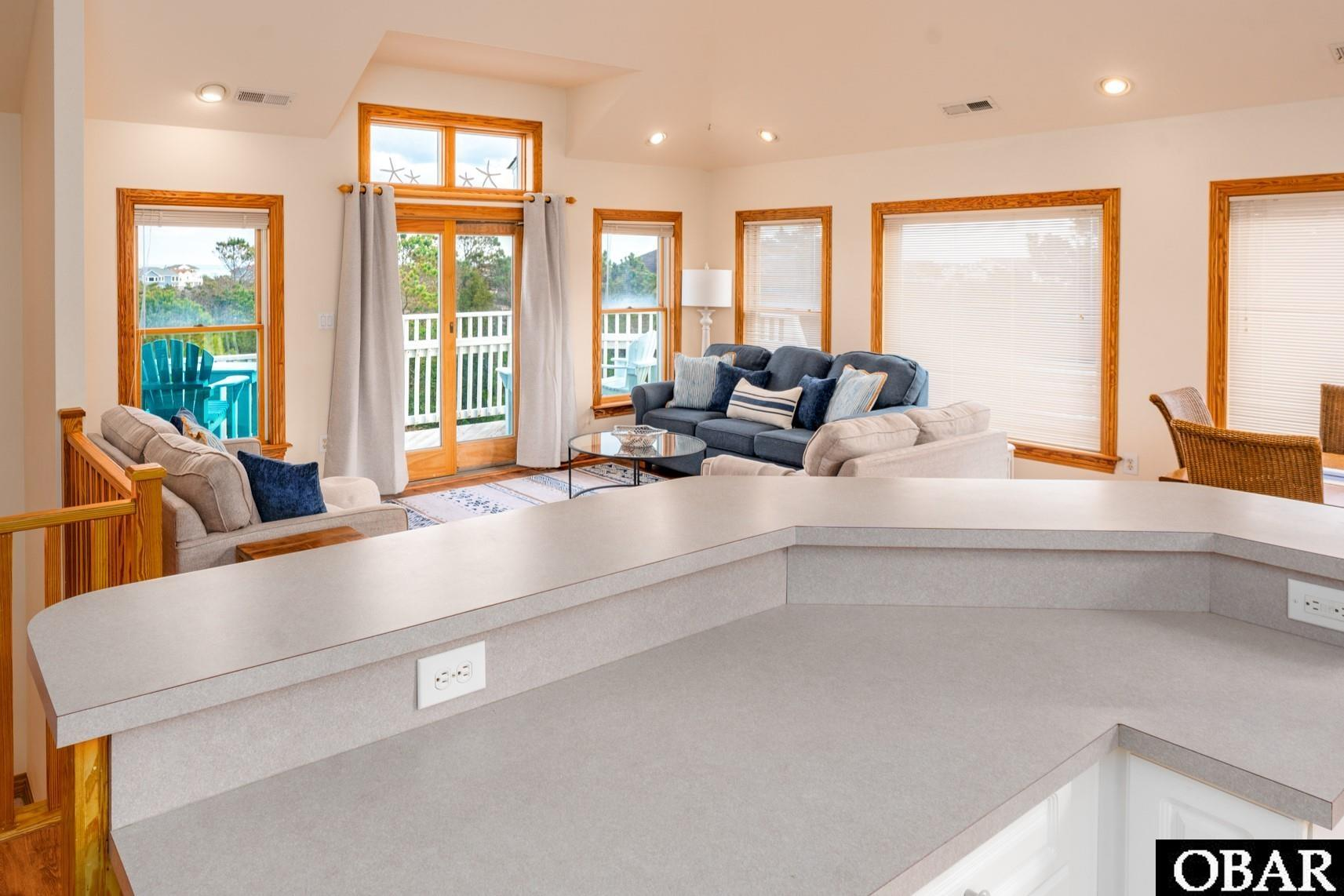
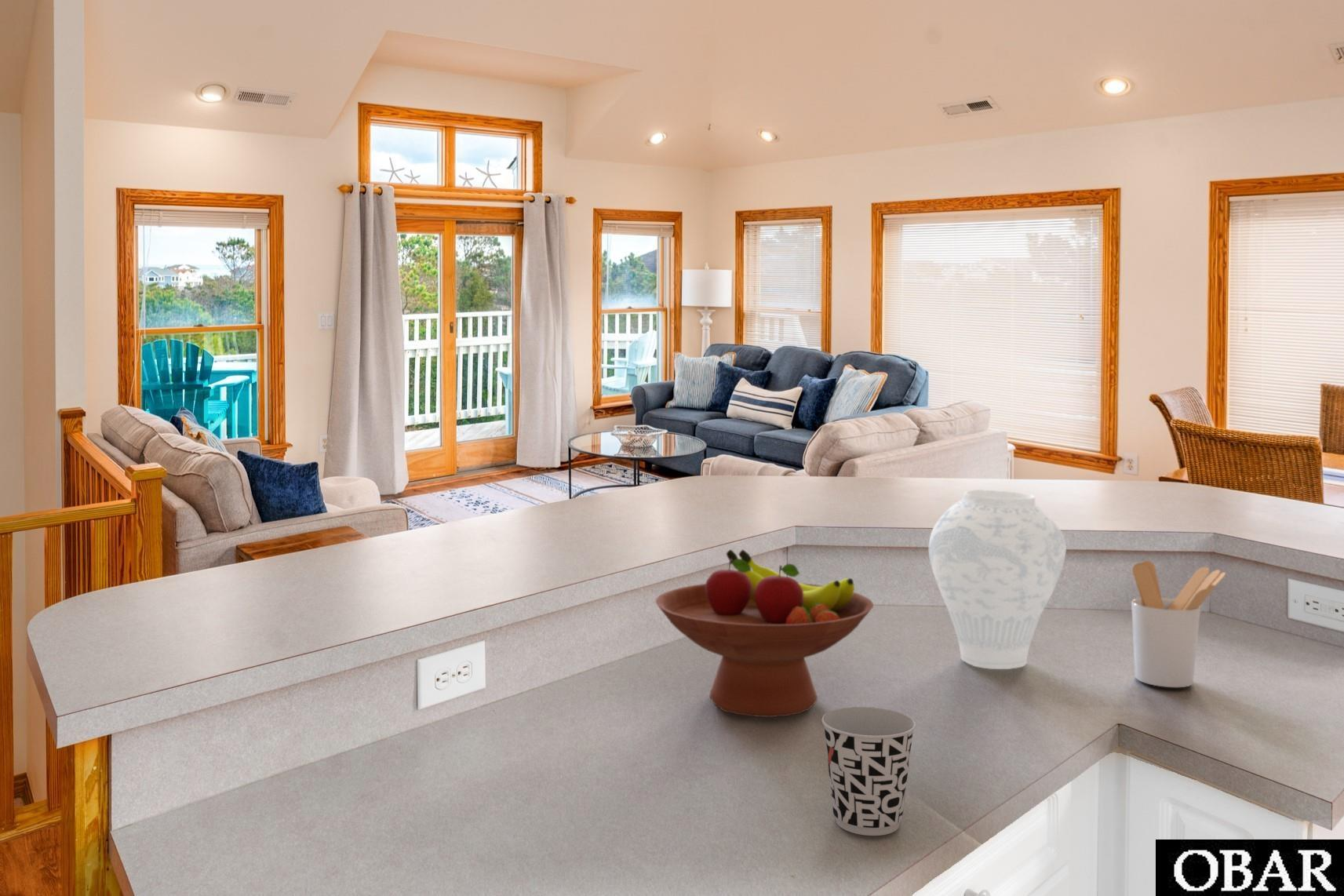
+ cup [821,706,916,836]
+ utensil holder [1131,559,1227,688]
+ vase [928,489,1067,670]
+ fruit bowl [655,548,874,718]
